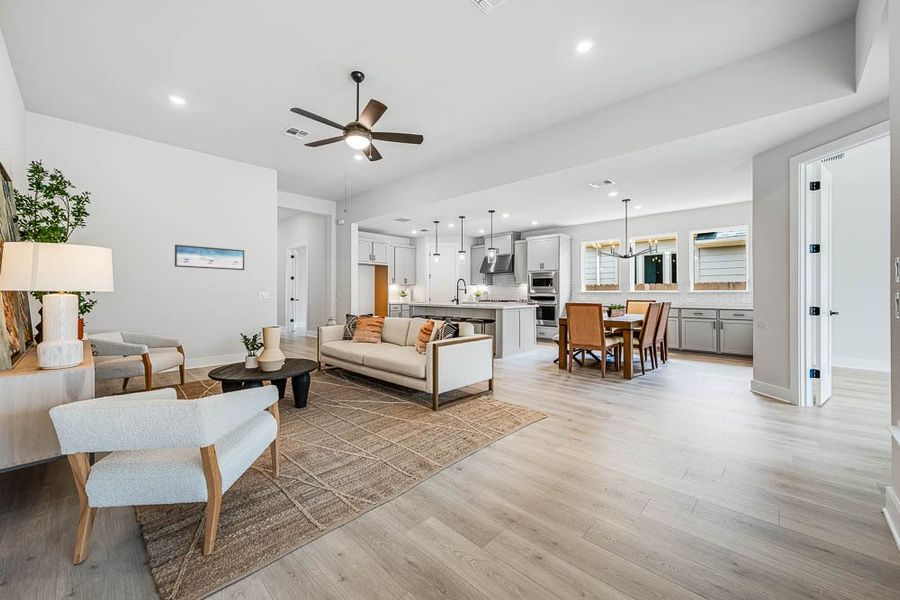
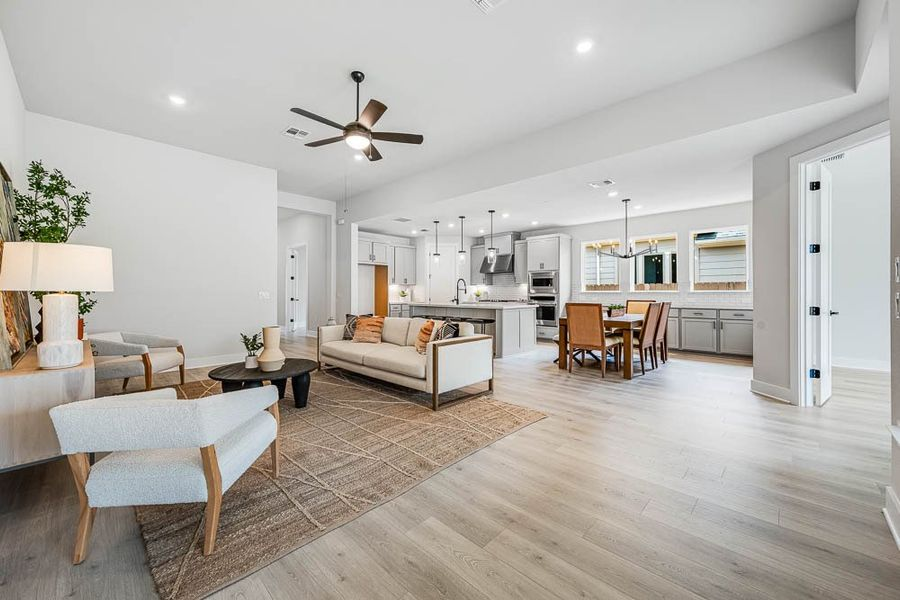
- wall art [174,244,245,271]
